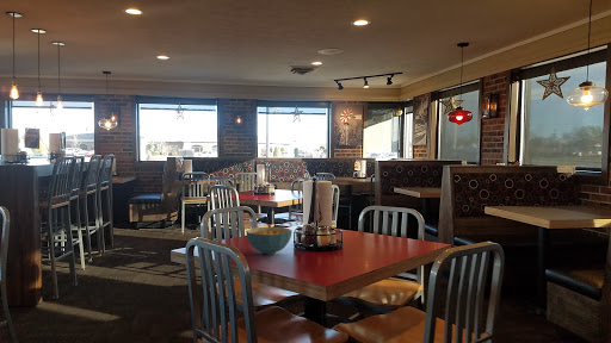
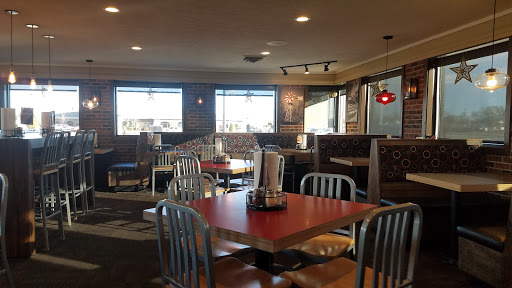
- cereal bowl [245,225,294,256]
